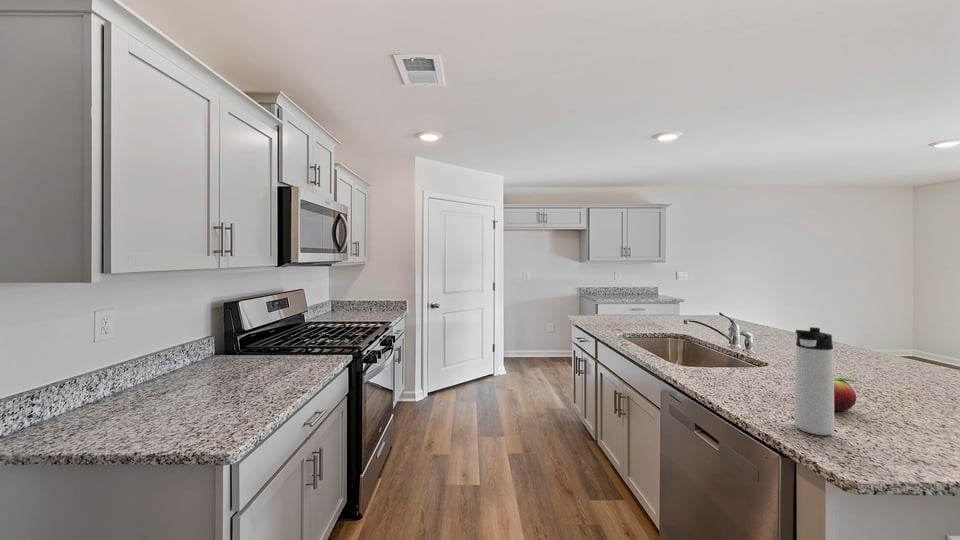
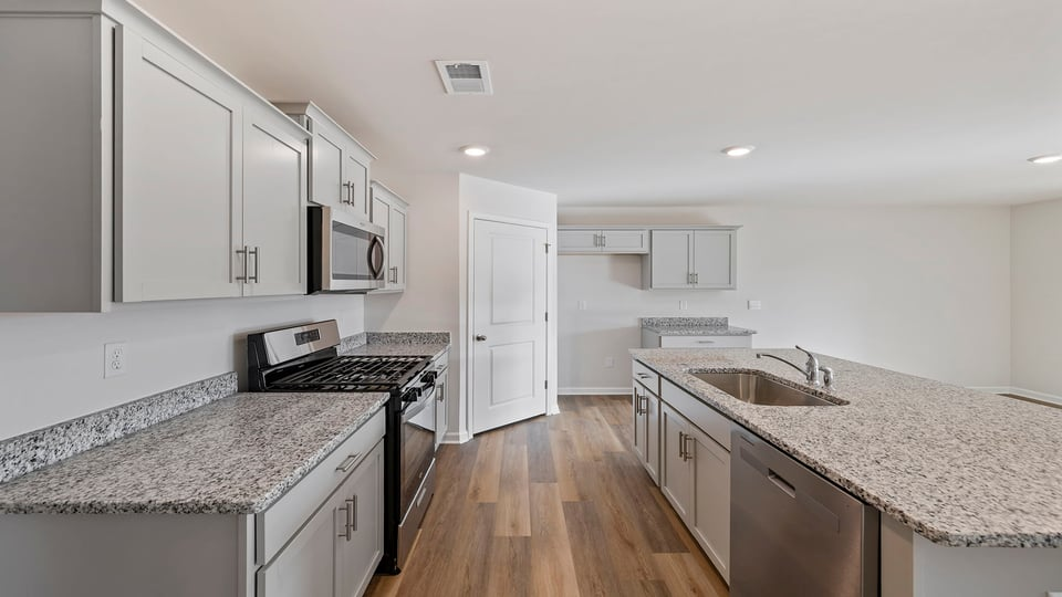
- fruit [834,376,857,412]
- thermos bottle [793,326,835,436]
